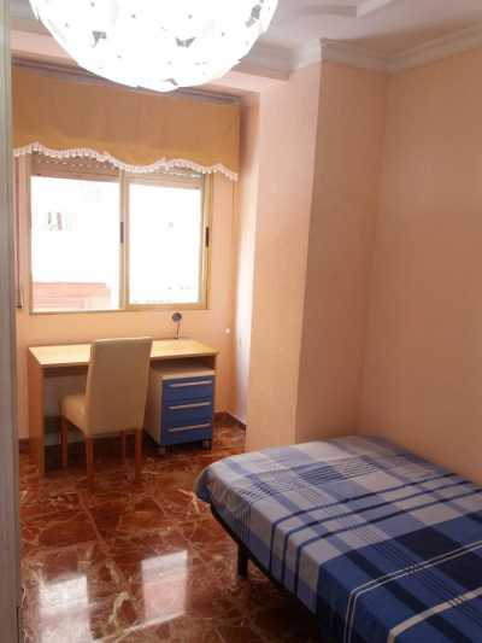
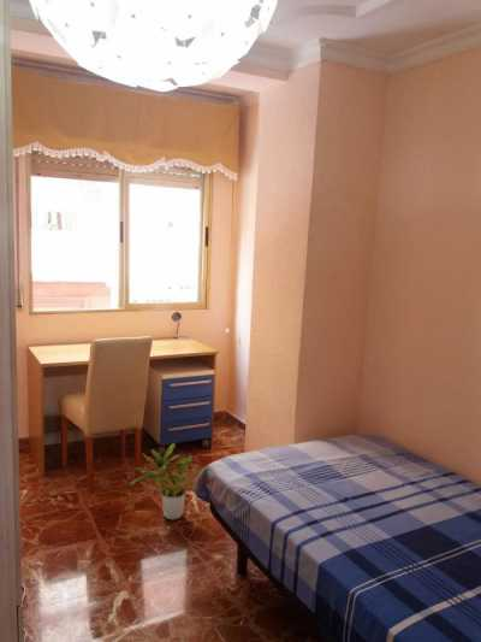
+ potted plant [129,442,206,522]
